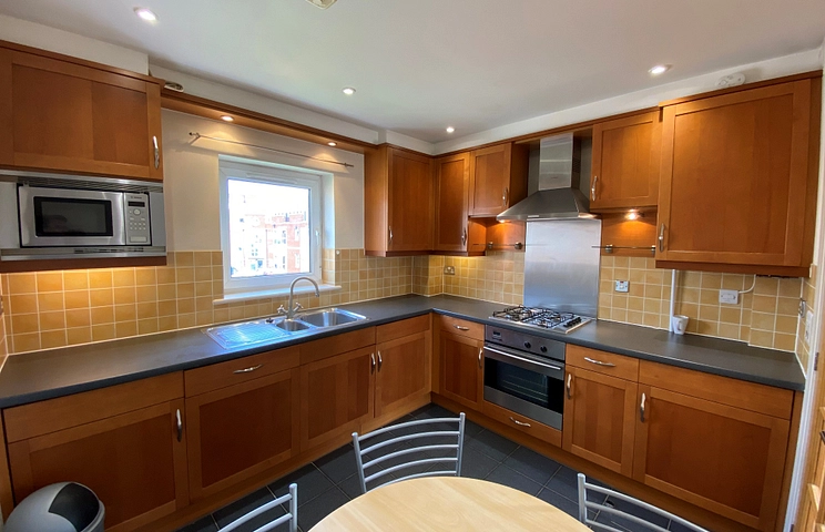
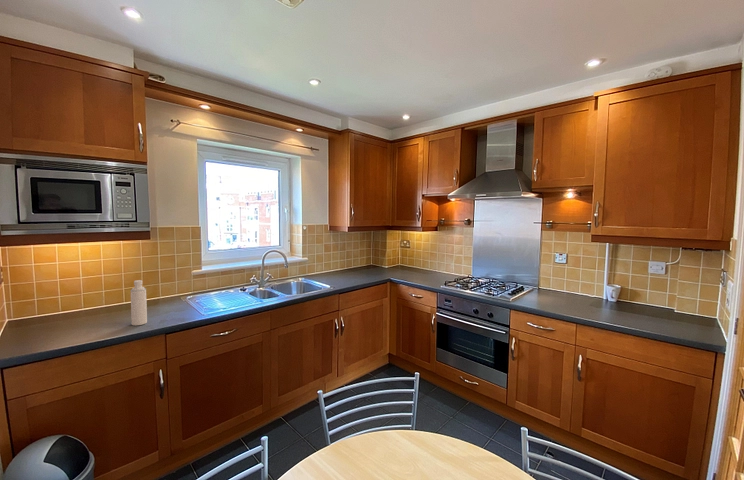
+ spray bottle [130,279,148,326]
